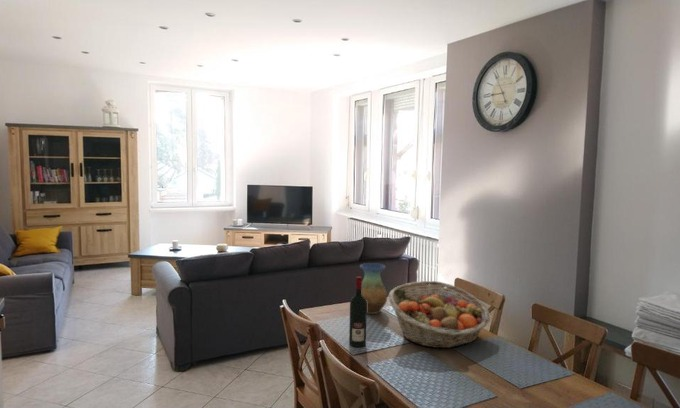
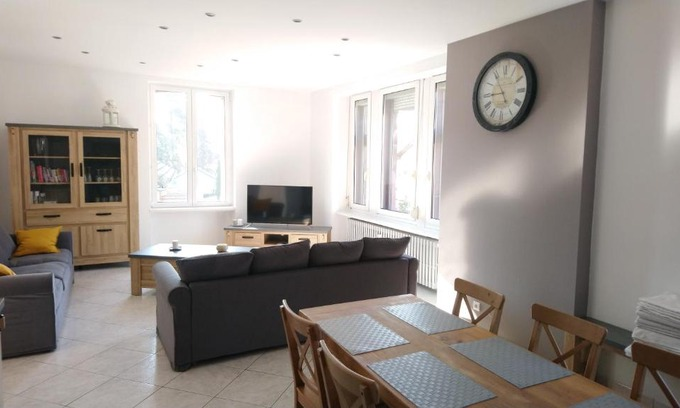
- vase [359,262,388,315]
- fruit basket [387,280,491,349]
- alcohol [348,275,368,348]
